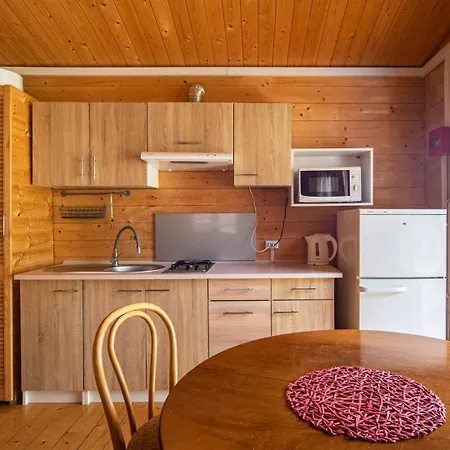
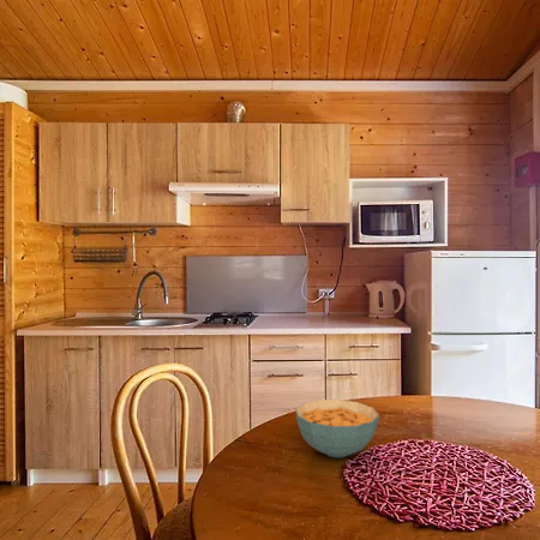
+ cereal bowl [294,398,380,458]
